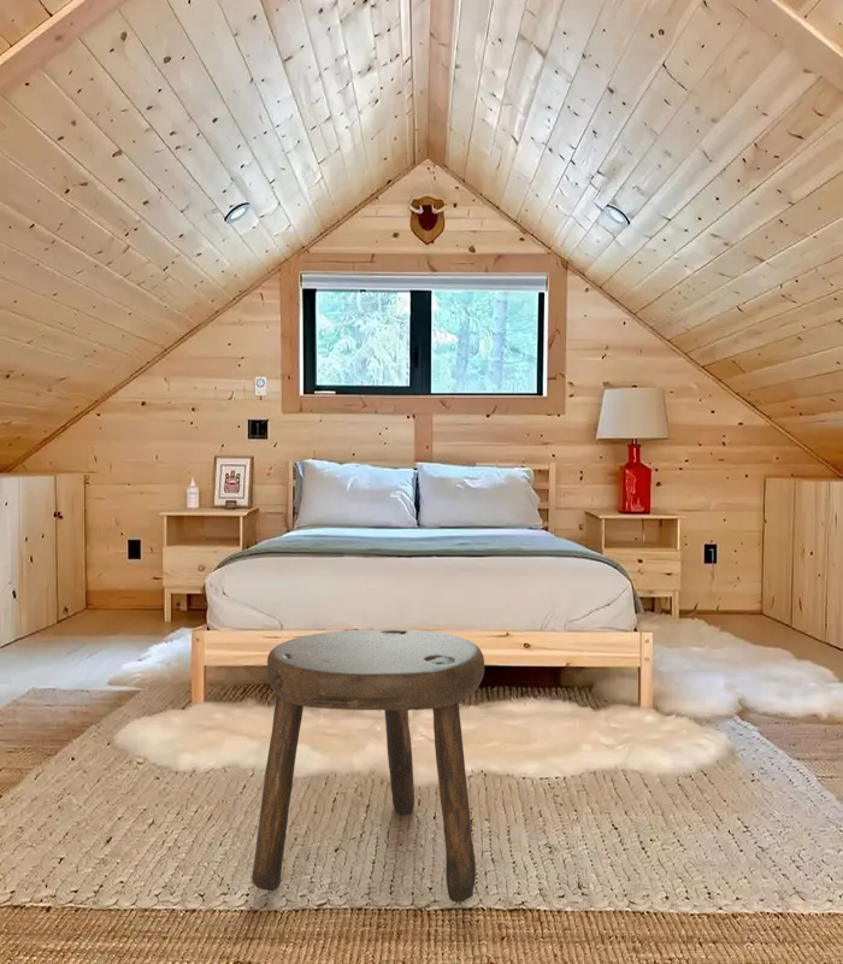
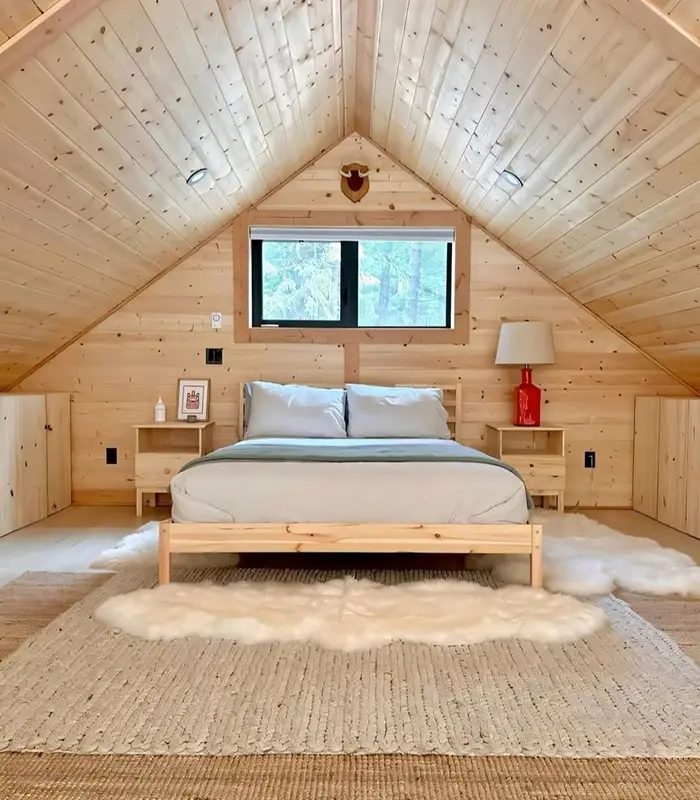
- stool [250,629,485,904]
